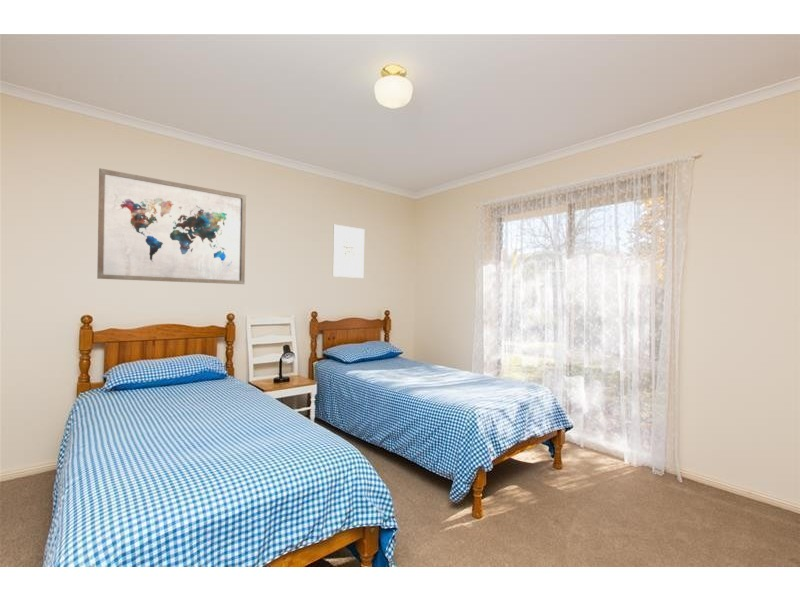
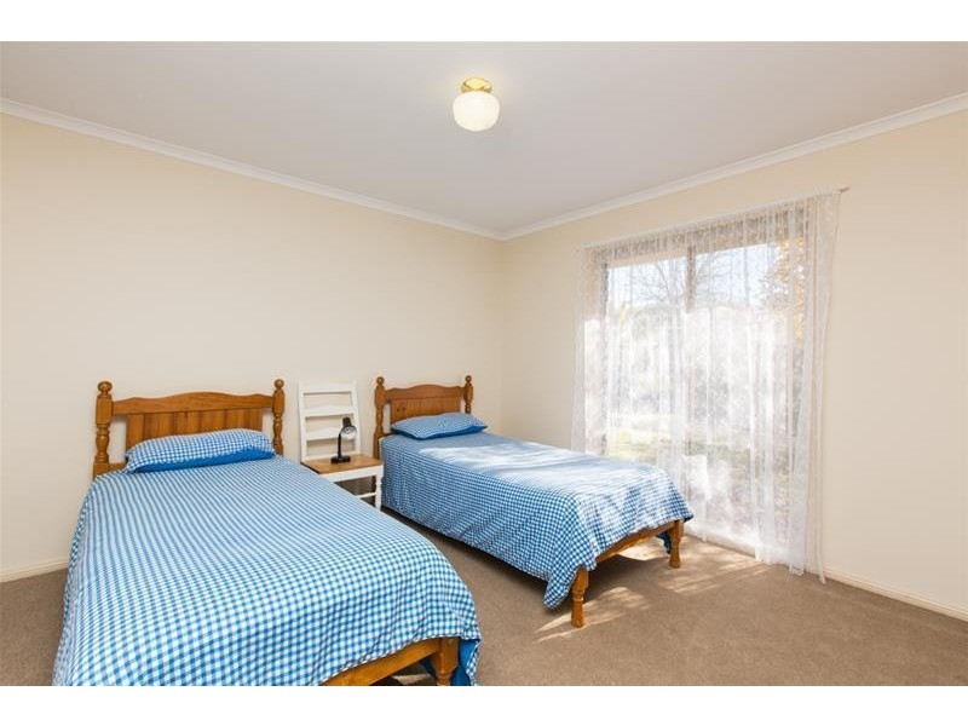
- wall art [96,167,247,285]
- wall art [332,224,365,279]
